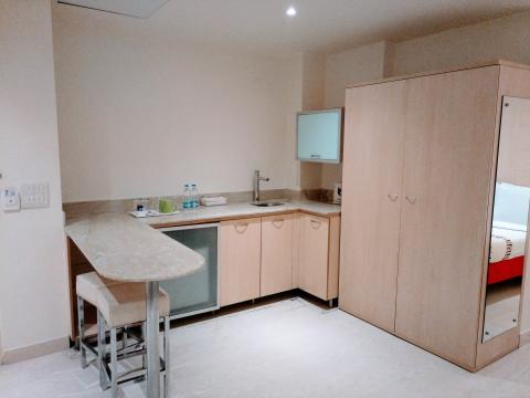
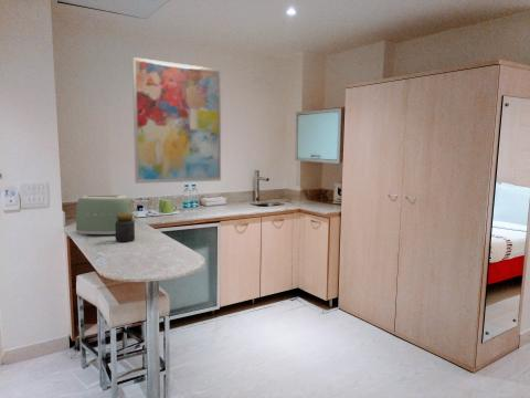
+ jar [115,213,136,243]
+ toaster [75,193,137,235]
+ wall art [131,56,222,185]
